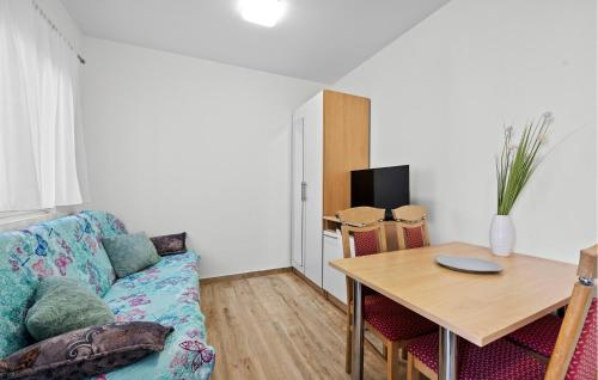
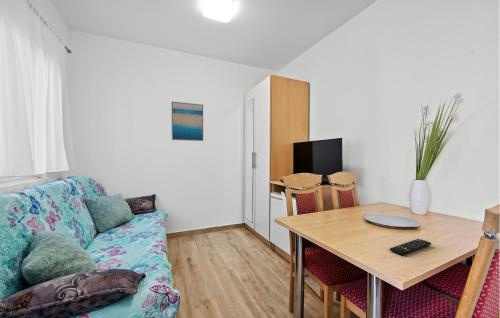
+ wall art [170,101,204,142]
+ remote control [389,238,432,256]
